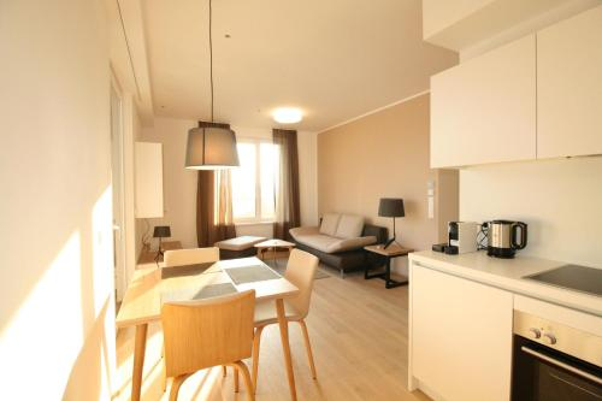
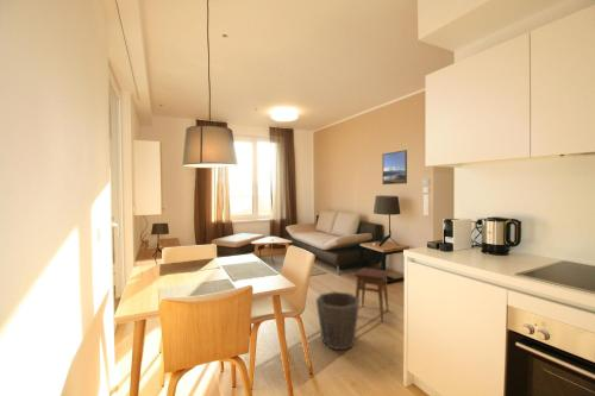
+ stool [353,266,390,322]
+ waste bin [315,290,362,351]
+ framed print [381,149,408,186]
